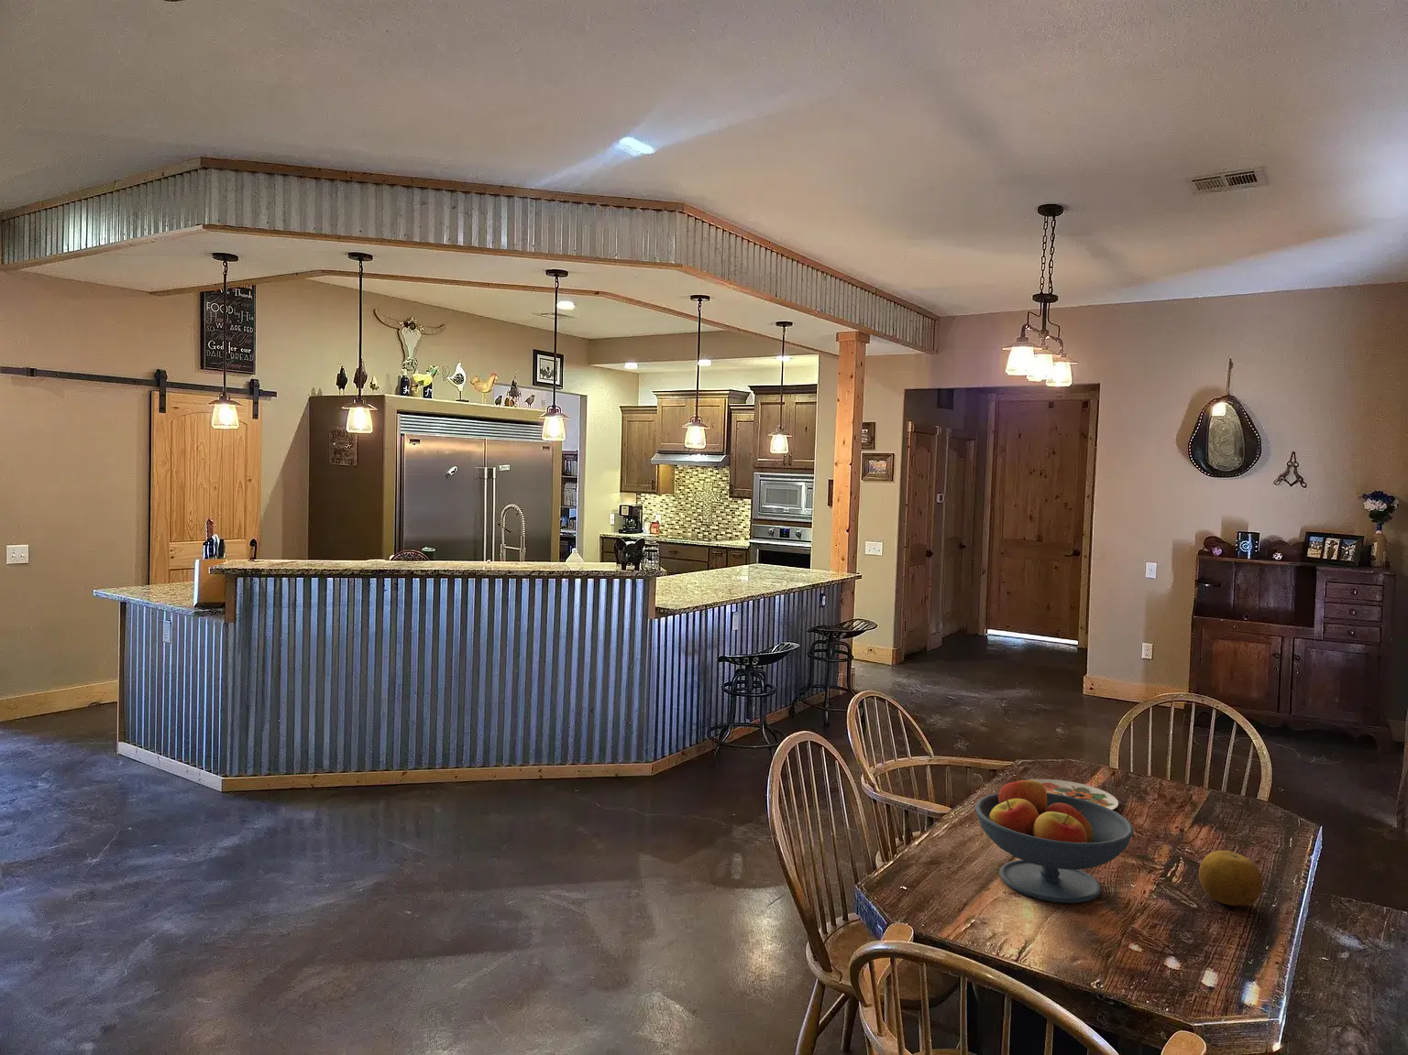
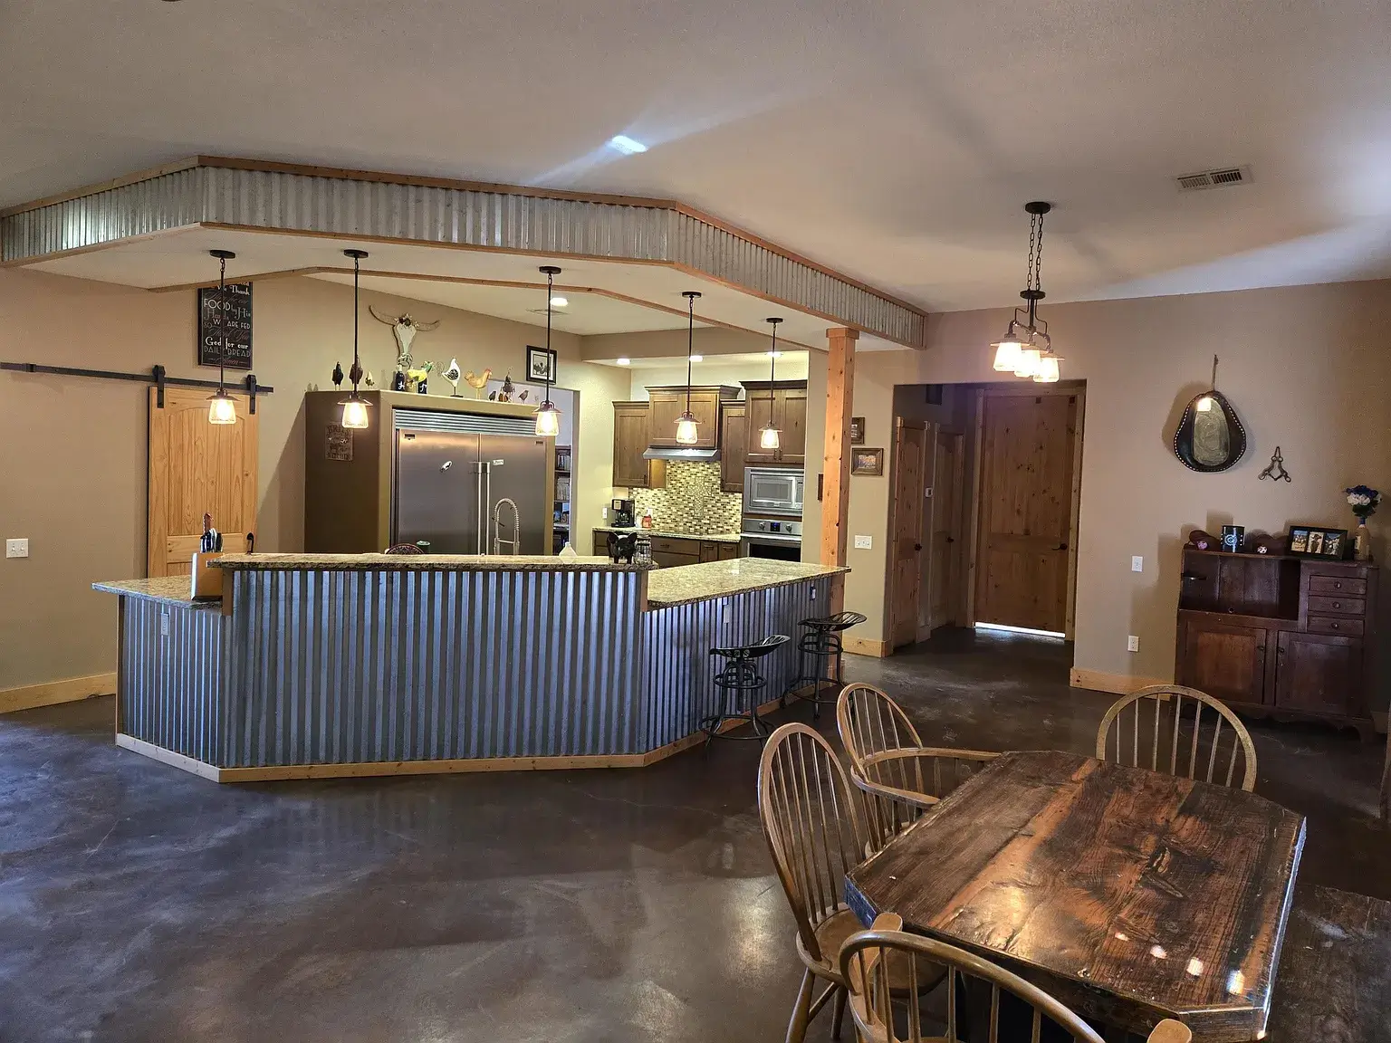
- fruit [1198,850,1264,907]
- plate [1028,778,1120,810]
- fruit bowl [973,774,1135,904]
